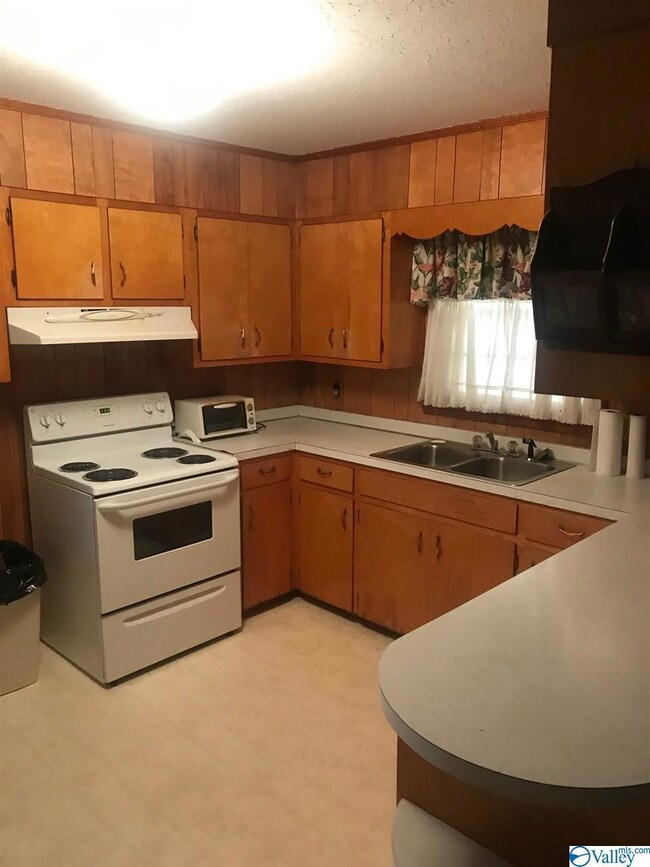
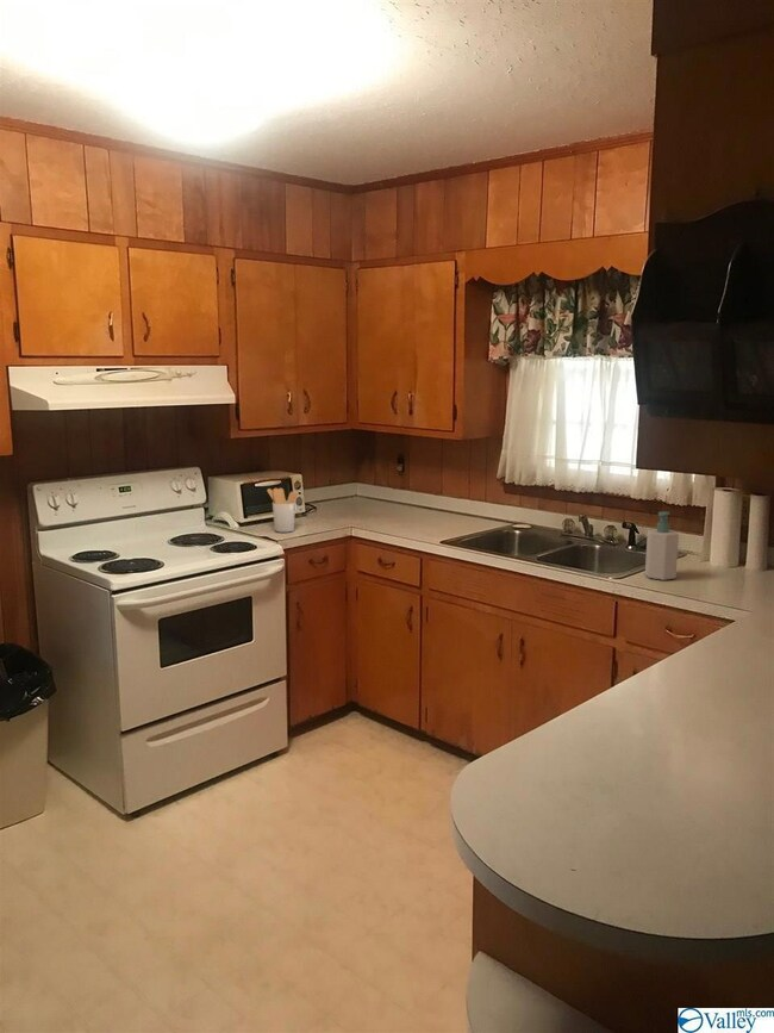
+ soap bottle [644,510,680,581]
+ utensil holder [266,487,299,534]
